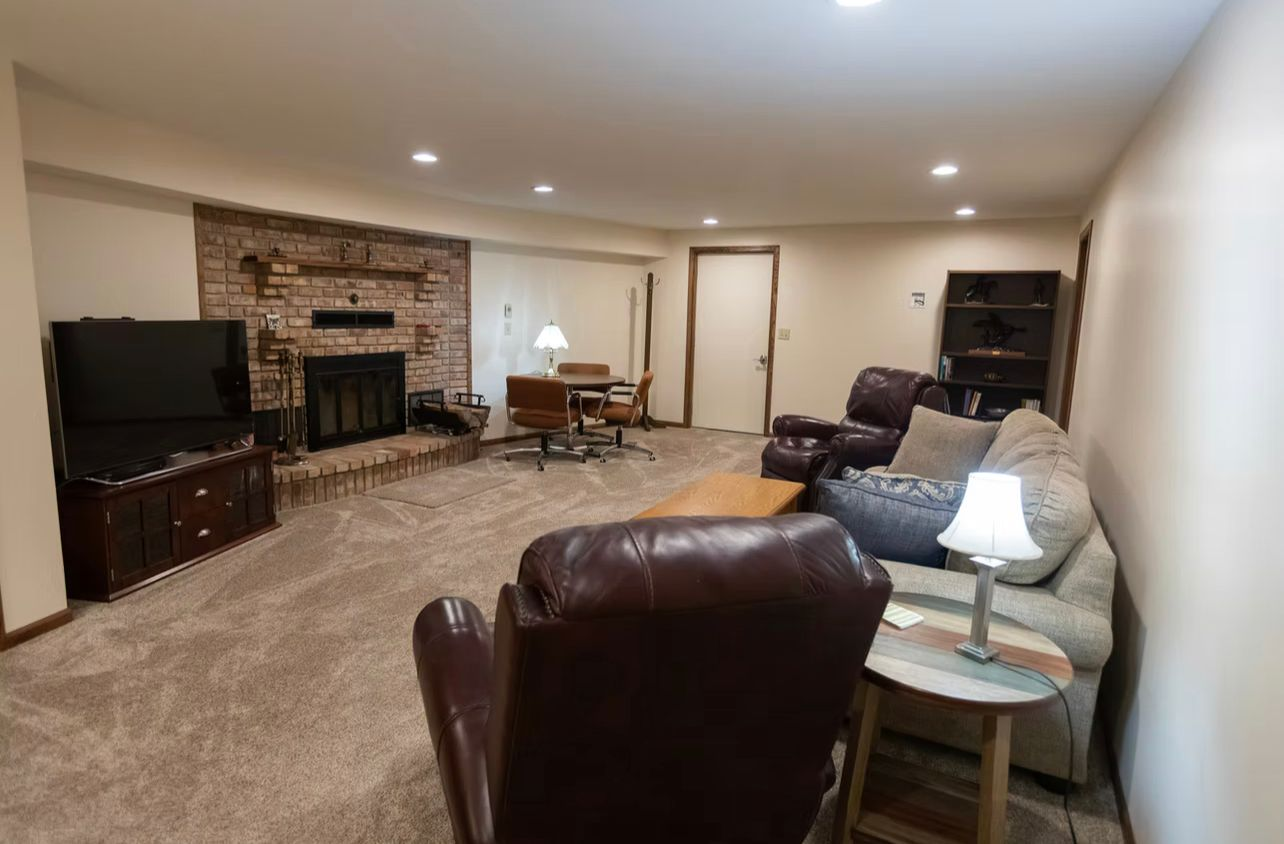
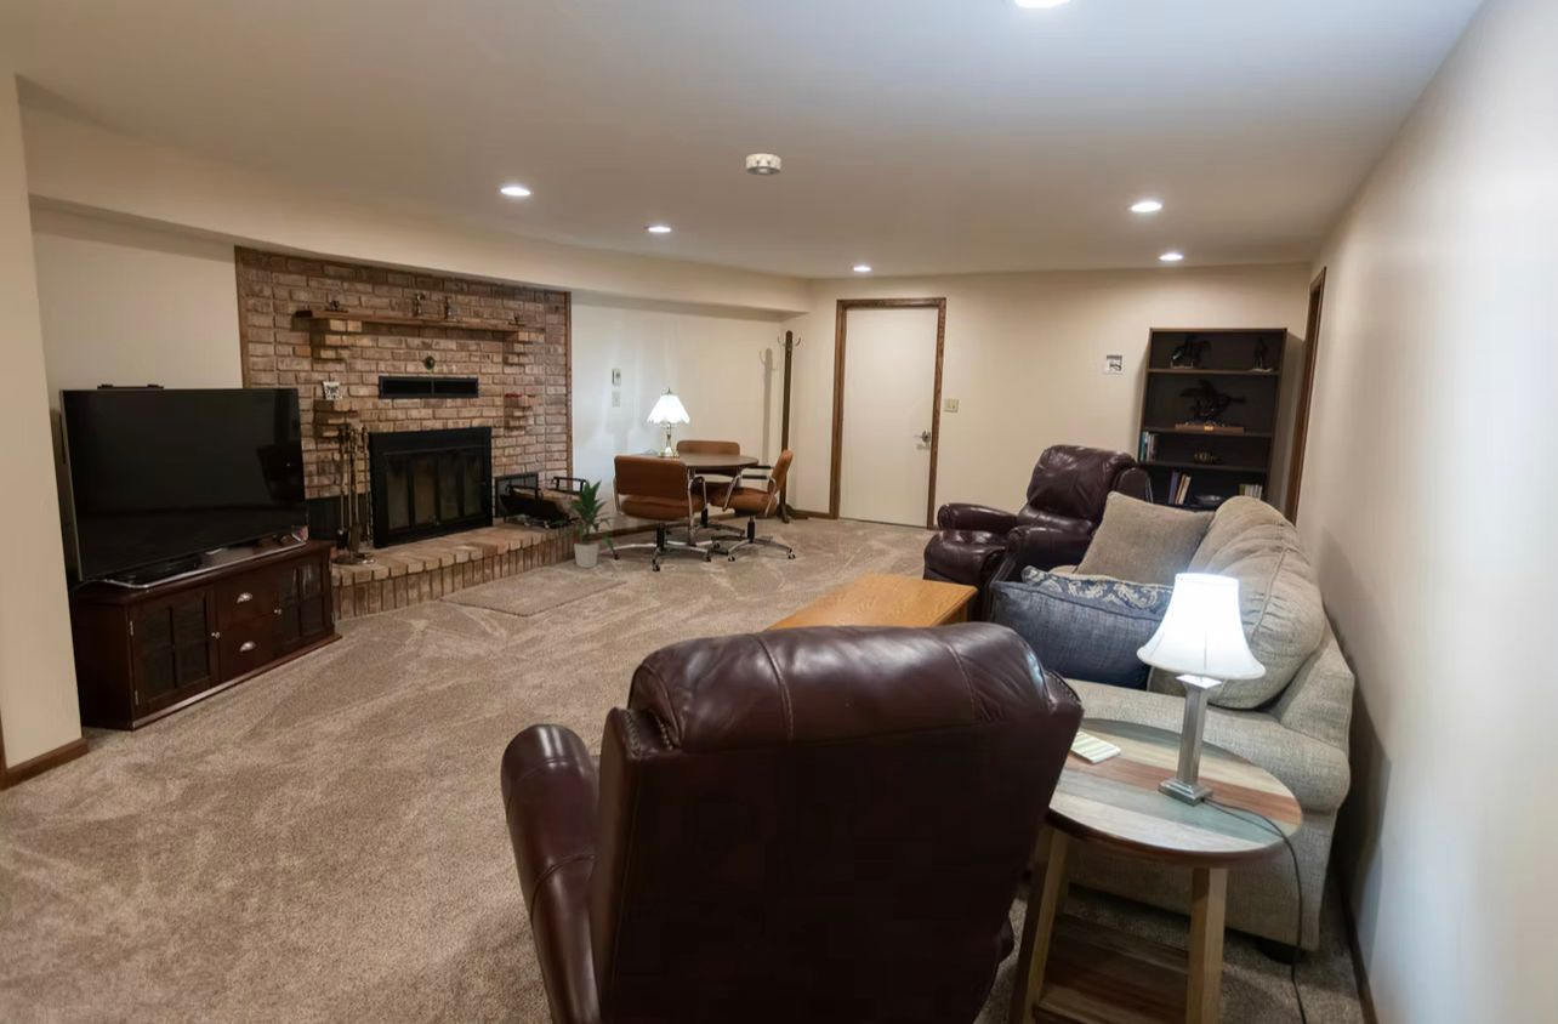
+ smoke detector [745,152,783,177]
+ indoor plant [552,478,615,569]
